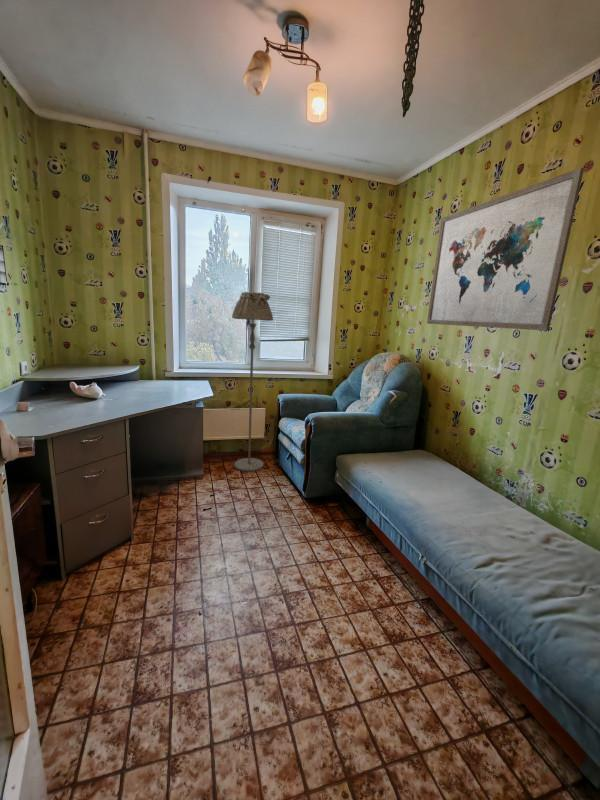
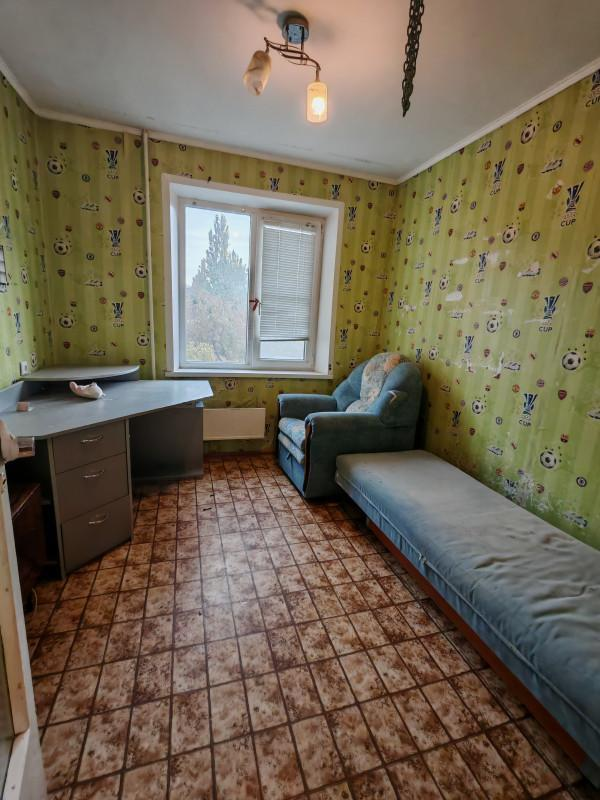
- floor lamp [231,291,274,472]
- wall art [426,167,585,332]
